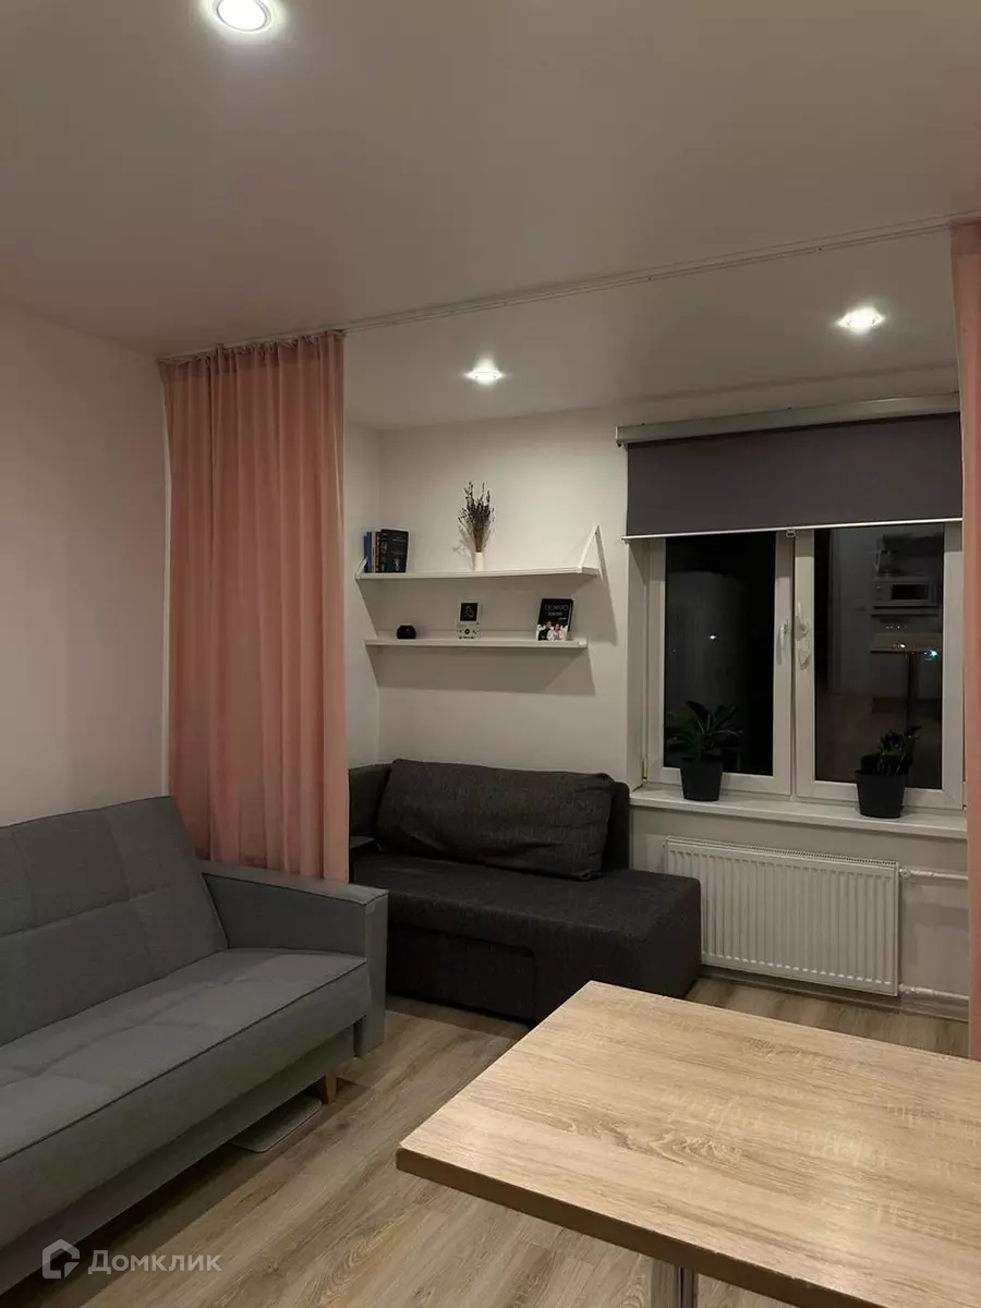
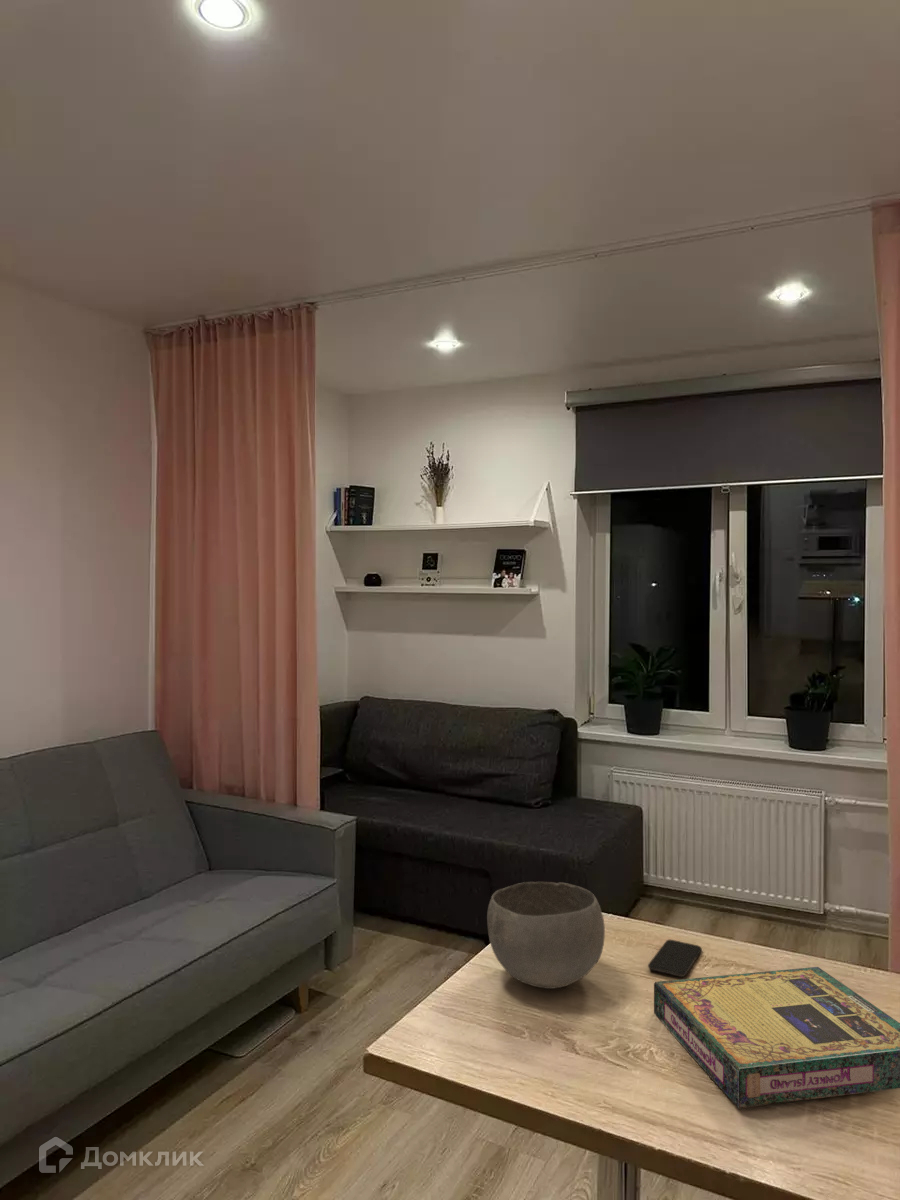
+ video game box [653,966,900,1109]
+ bowl [486,881,606,990]
+ smartphone [647,939,703,978]
